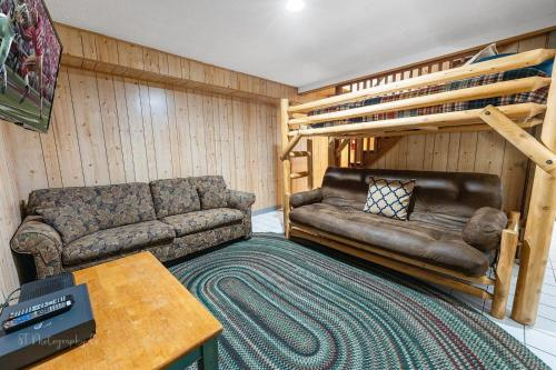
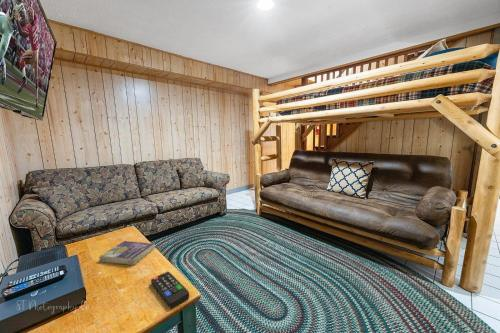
+ book [98,240,156,266]
+ remote control [150,271,190,309]
